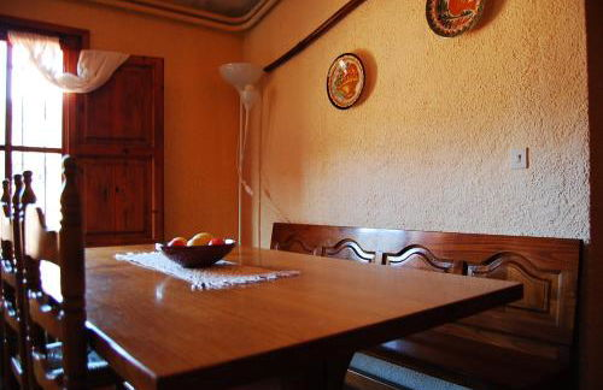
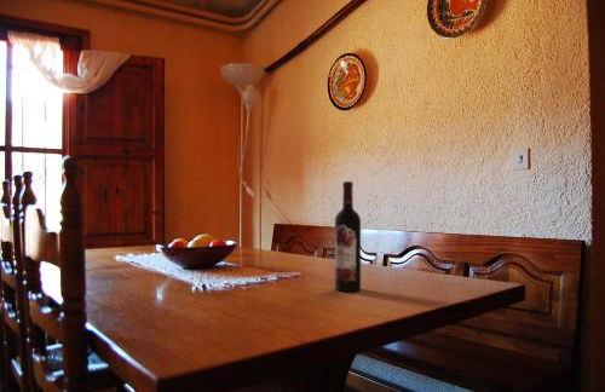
+ wine bottle [334,180,362,293]
